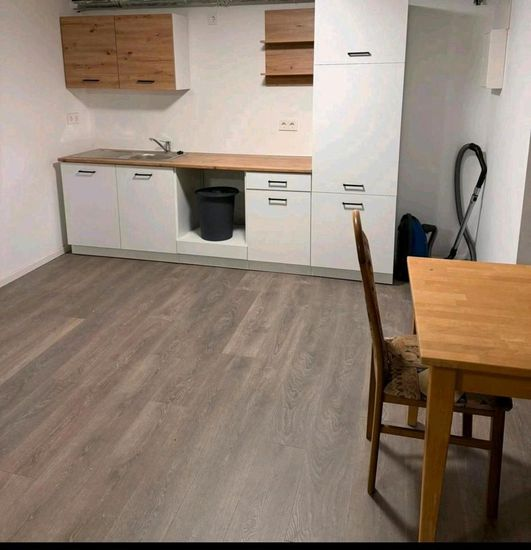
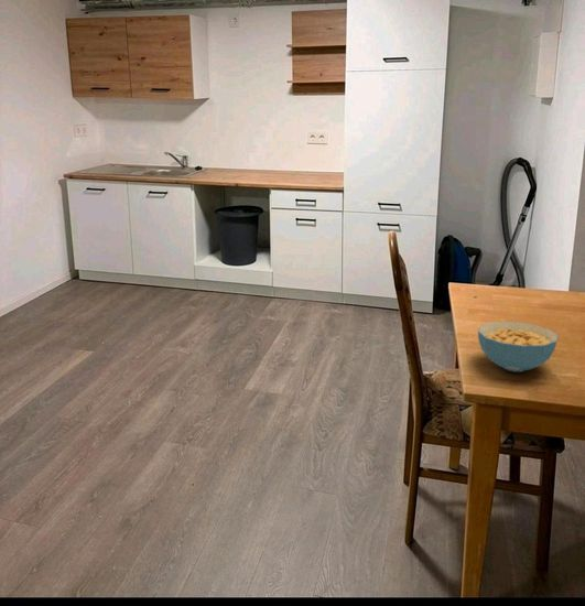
+ cereal bowl [477,321,559,374]
